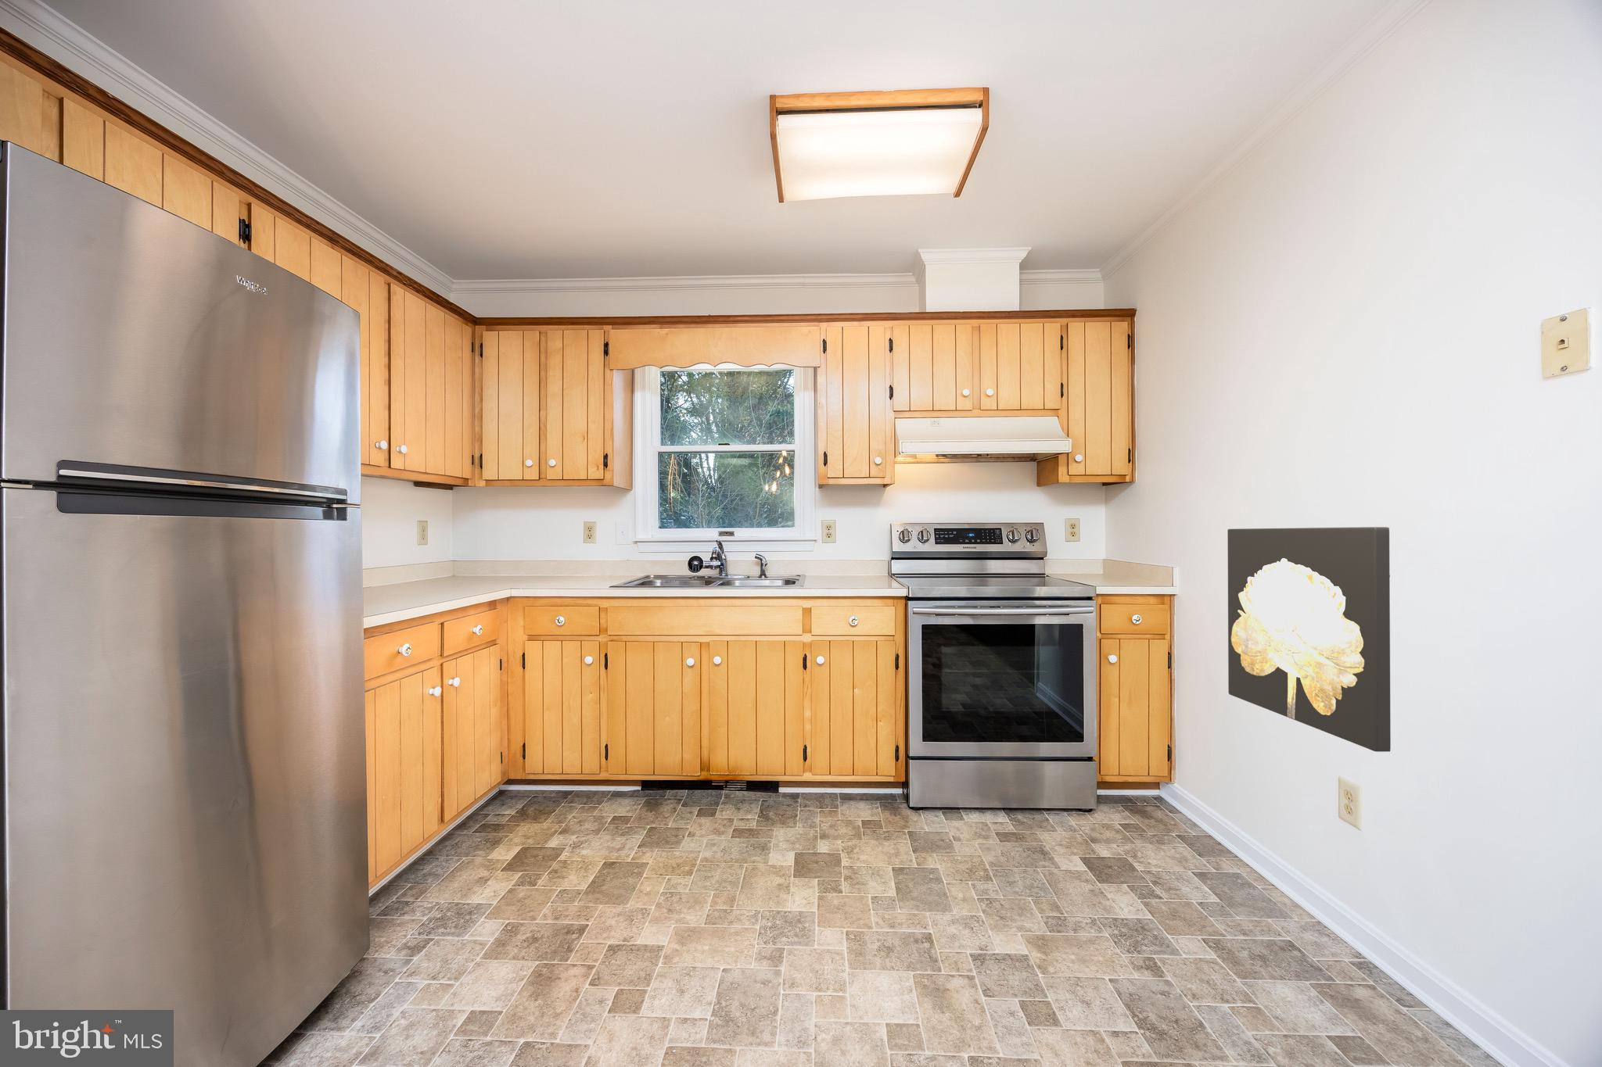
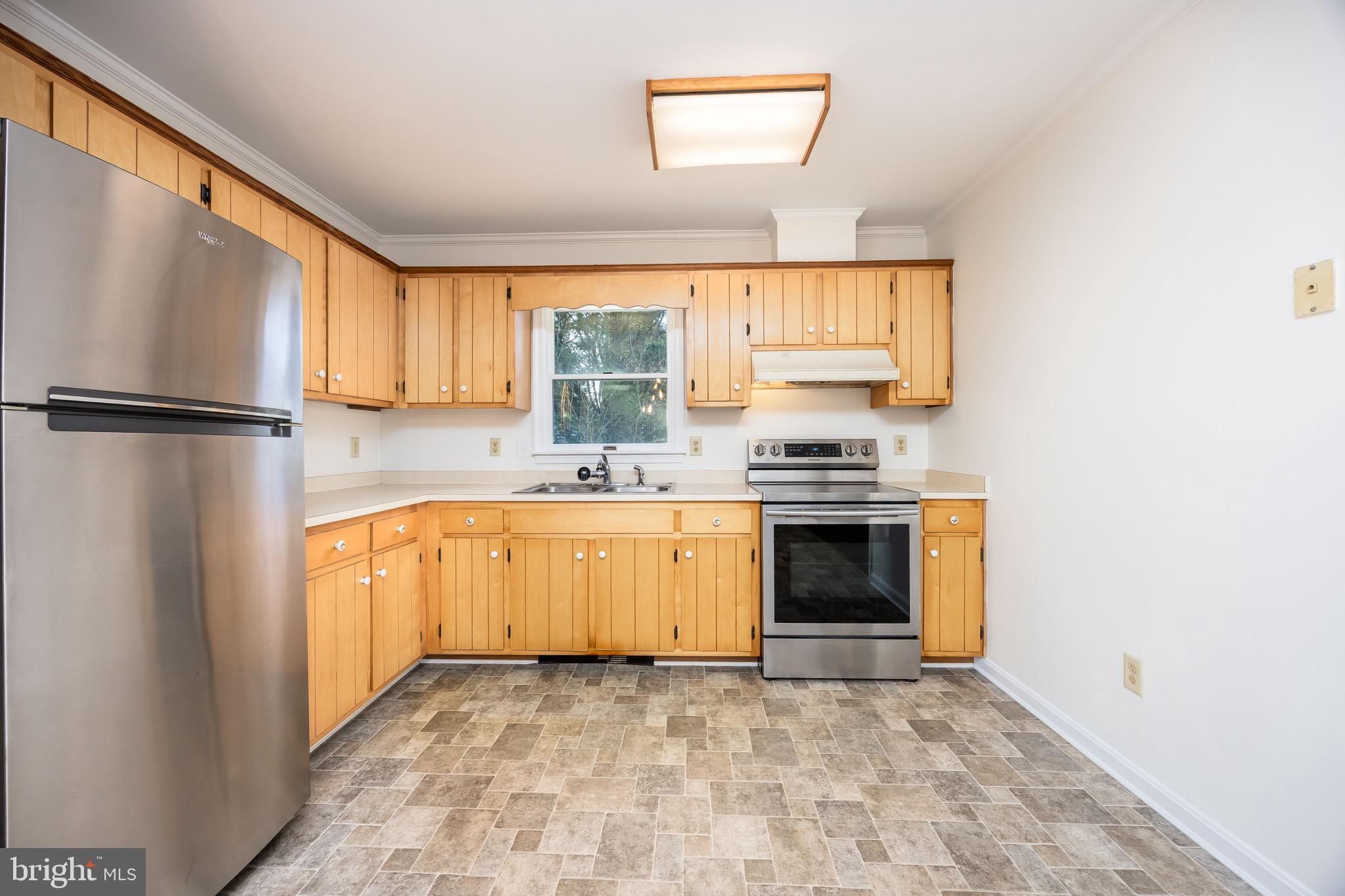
- wall art [1227,526,1391,753]
